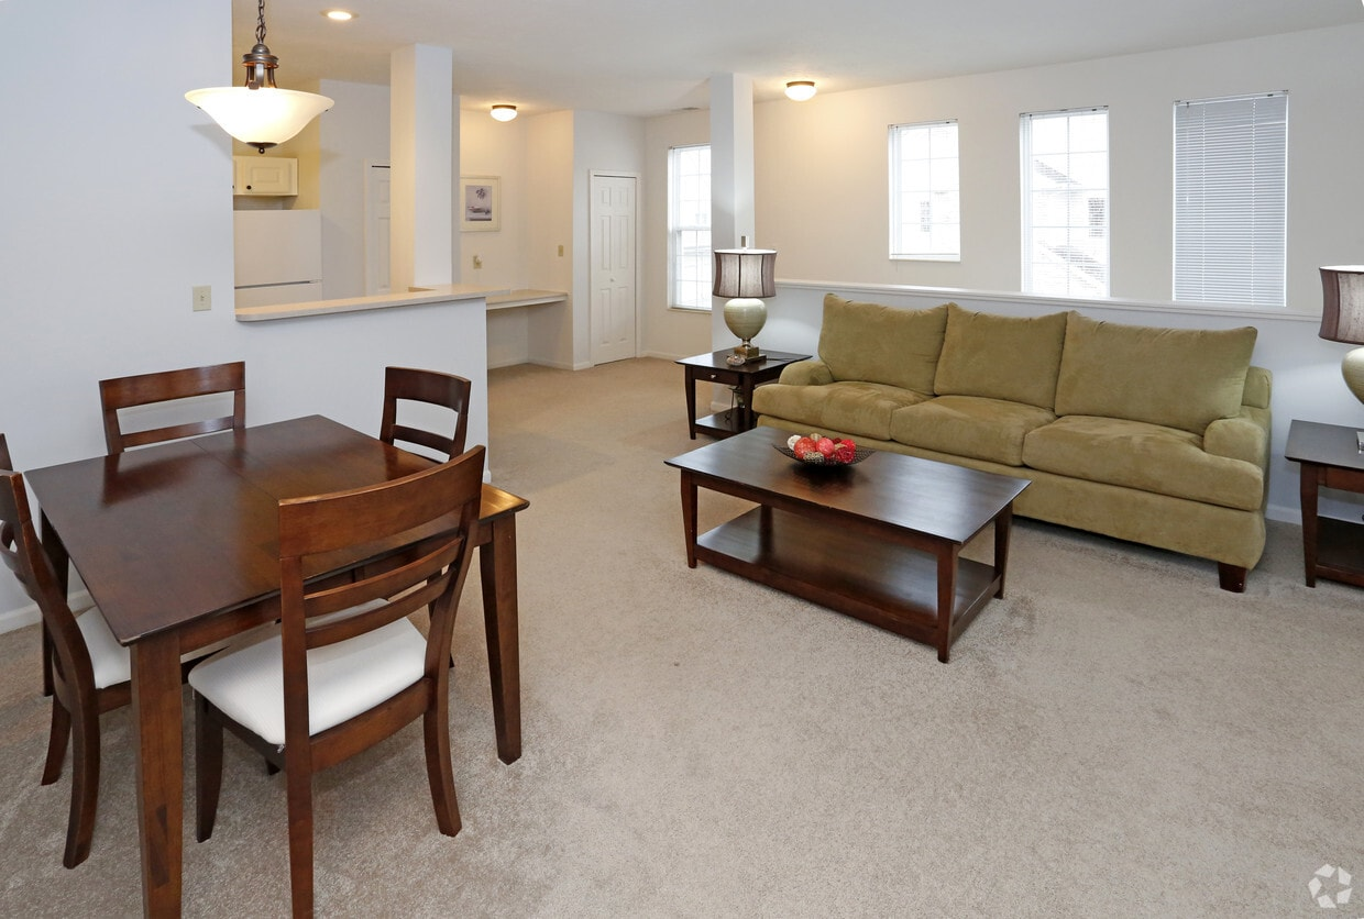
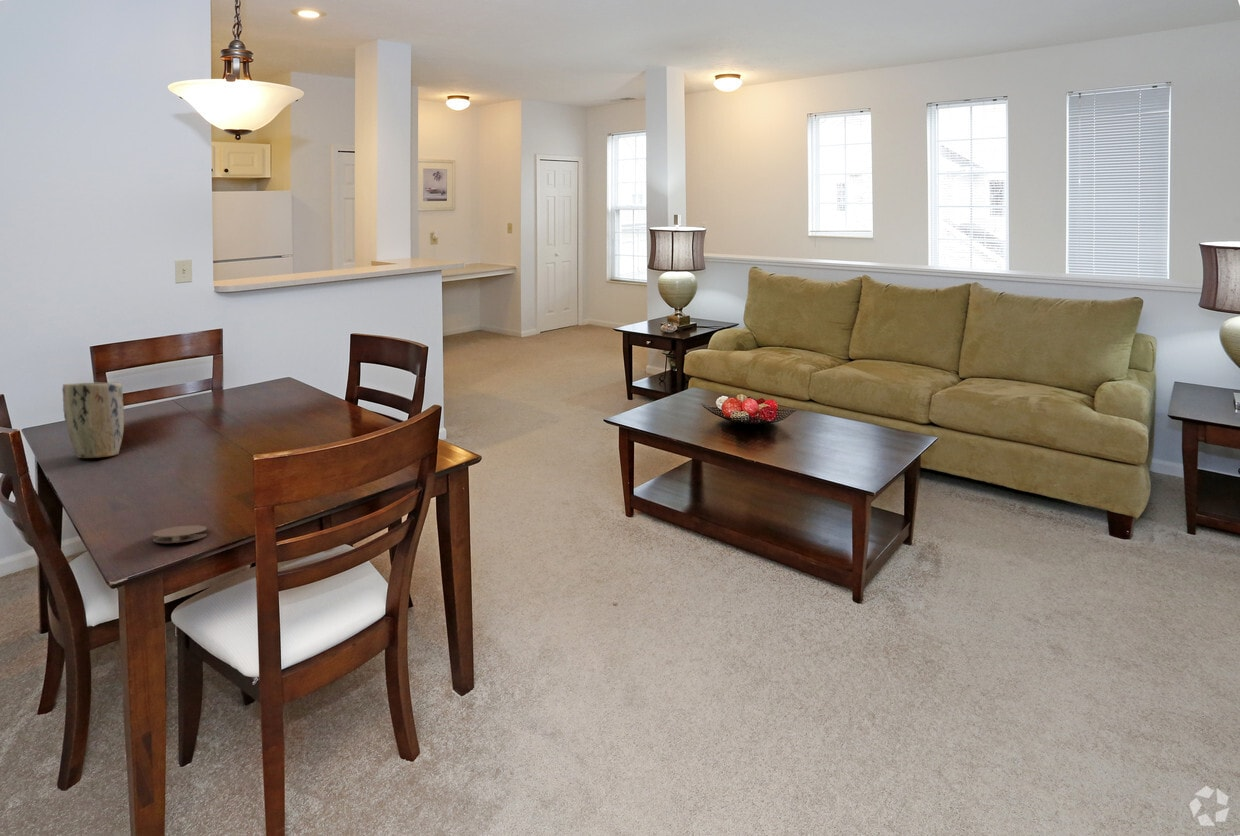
+ coaster [152,524,208,544]
+ plant pot [61,382,125,459]
